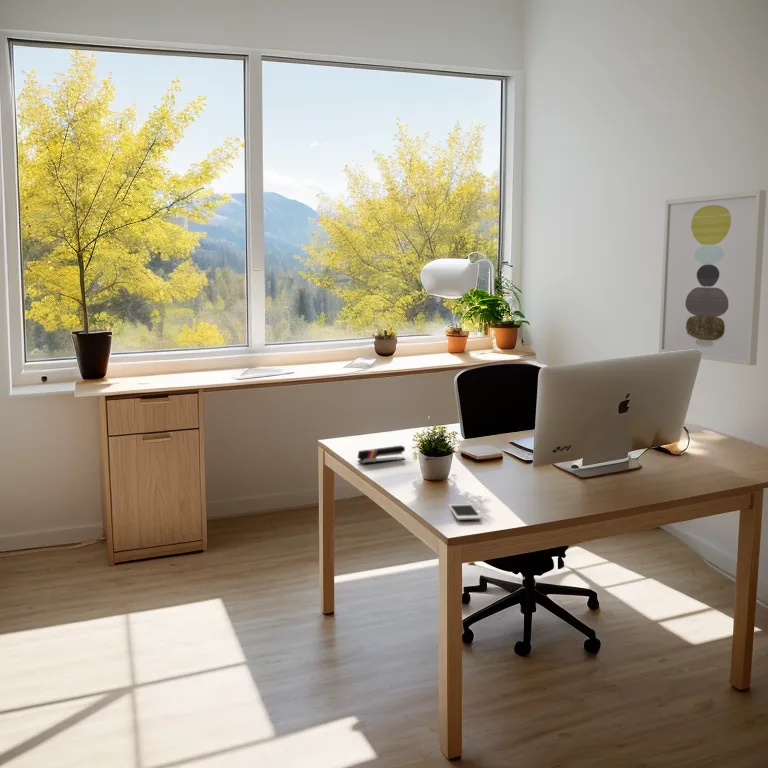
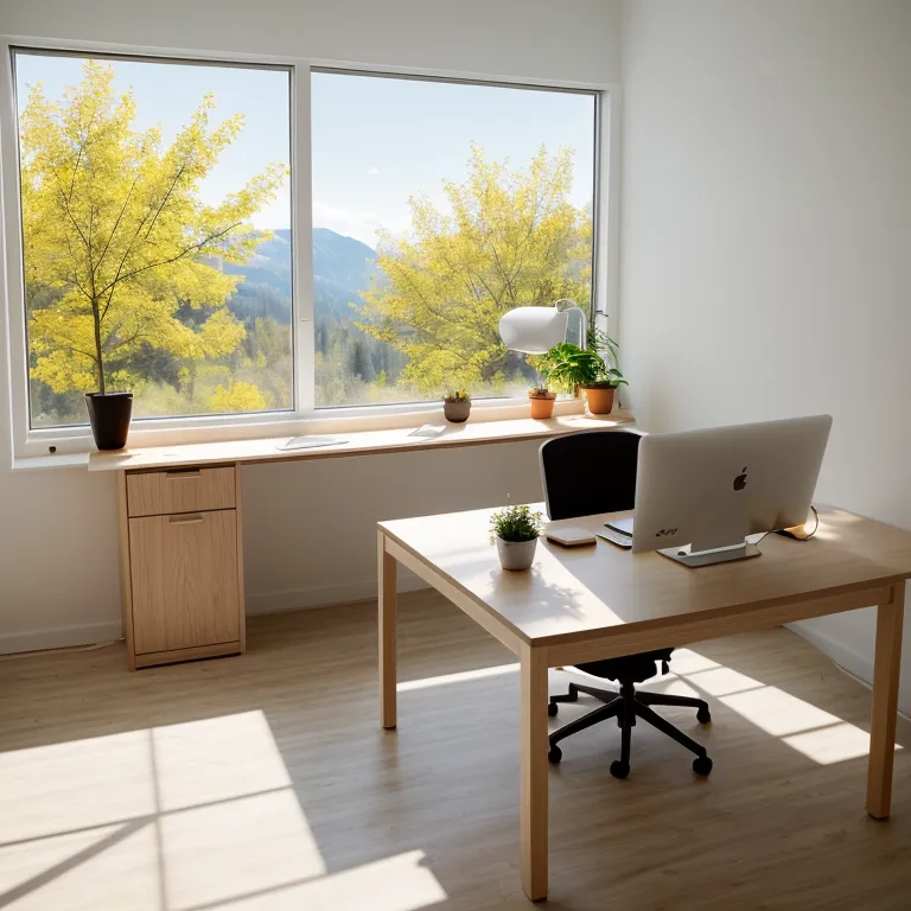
- stapler [357,445,406,465]
- cell phone [447,503,483,521]
- wall art [658,189,767,366]
